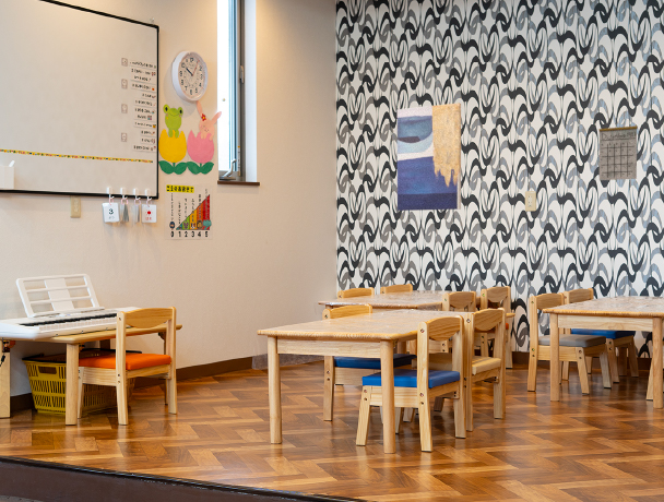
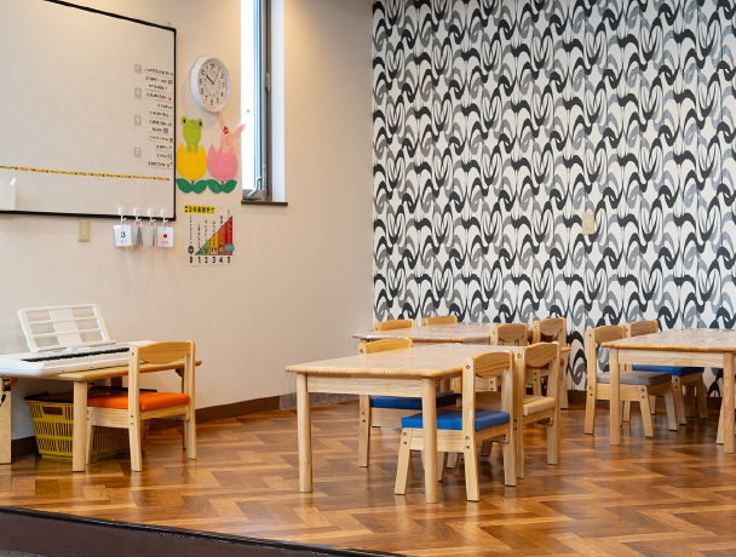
- wall art [396,101,462,212]
- calendar [597,119,639,181]
